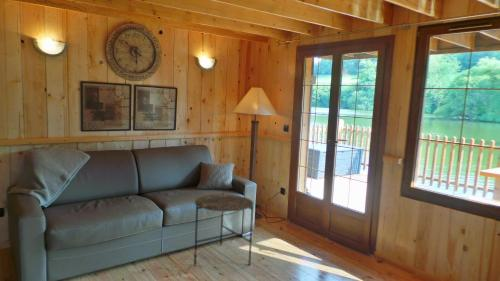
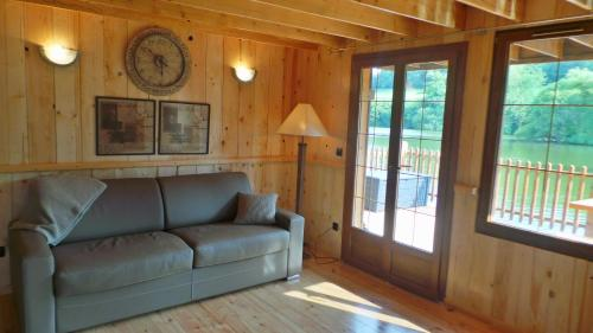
- side table [193,192,255,266]
